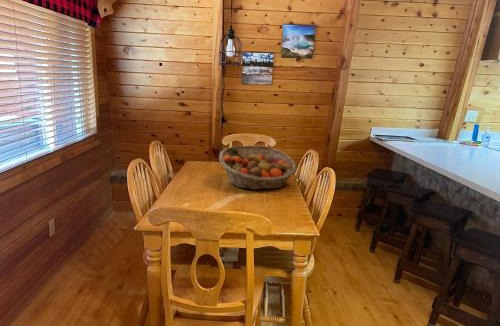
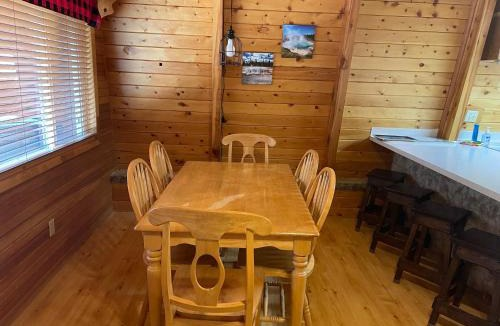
- fruit basket [218,144,298,191]
